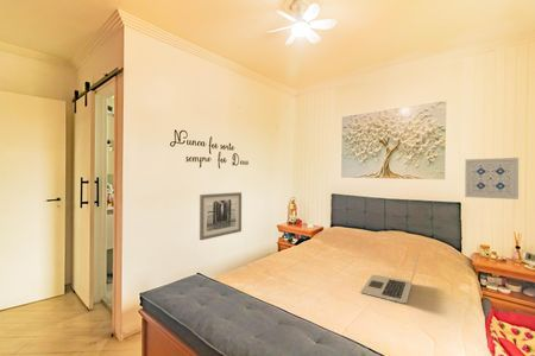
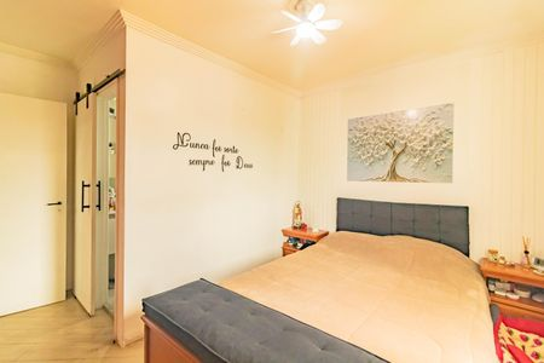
- wall art [199,191,243,241]
- laptop [360,248,422,304]
- wall art [464,157,520,201]
